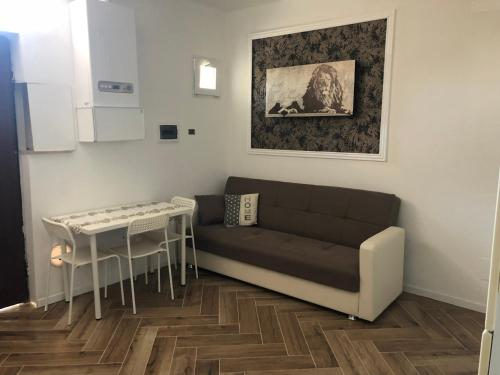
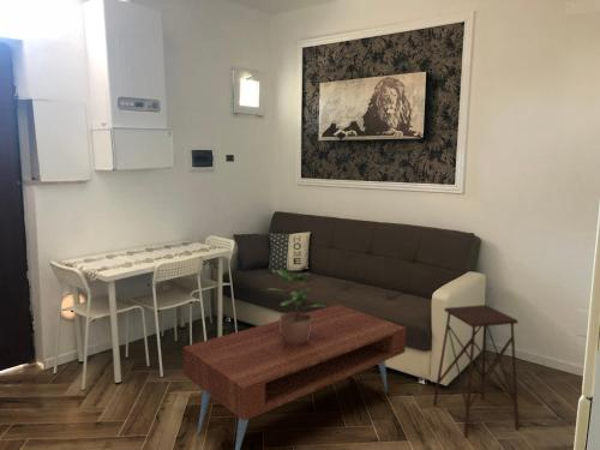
+ coffee table [182,304,407,450]
+ potted plant [262,269,328,347]
+ side table [432,304,520,438]
